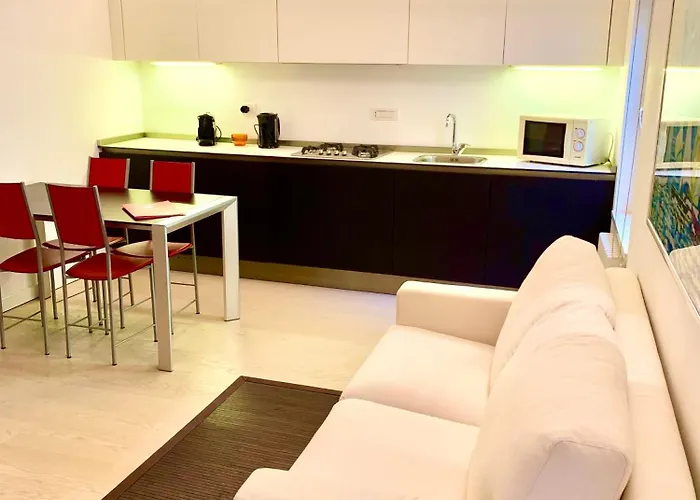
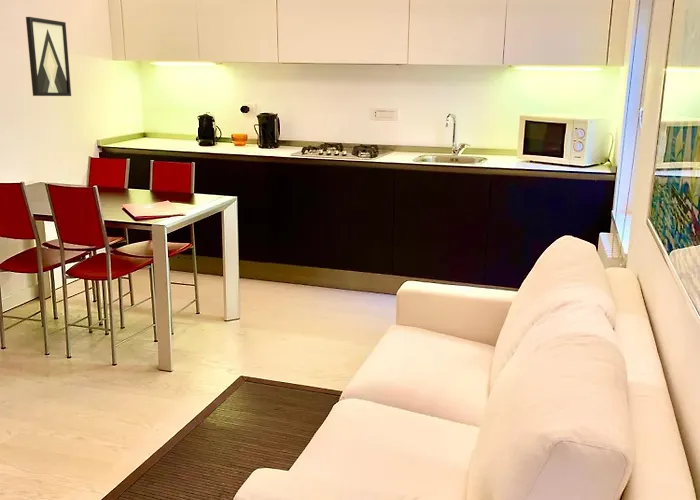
+ wall art [25,16,72,97]
